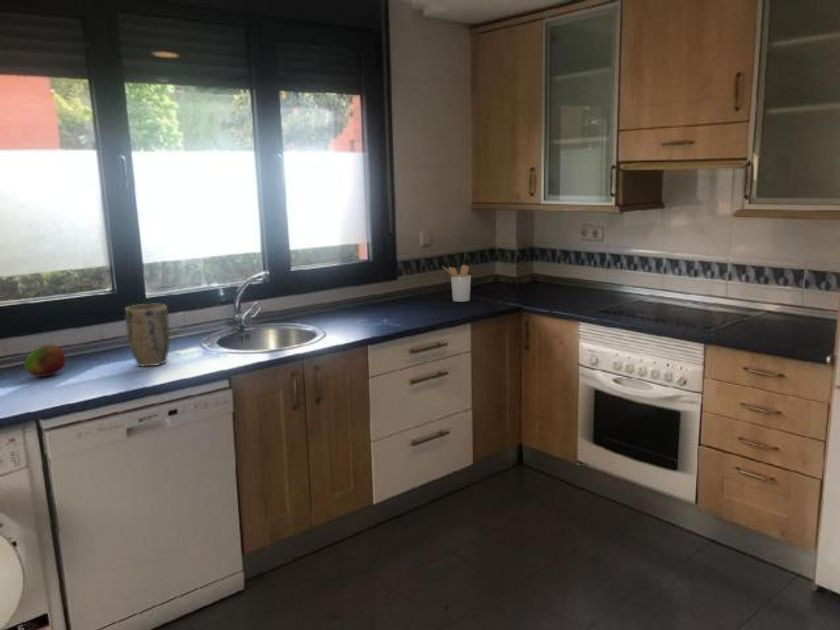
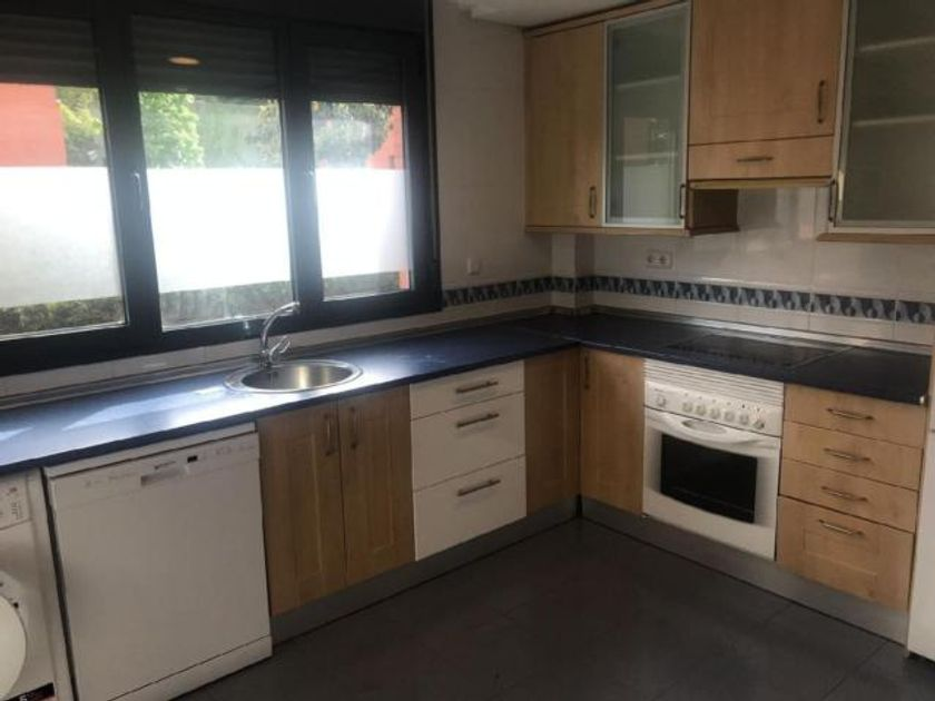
- plant pot [124,303,171,367]
- utensil holder [441,264,472,303]
- fruit [23,344,67,378]
